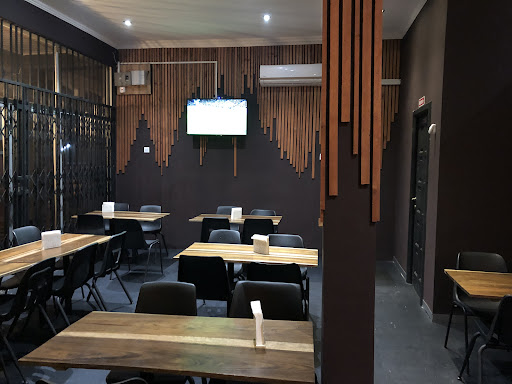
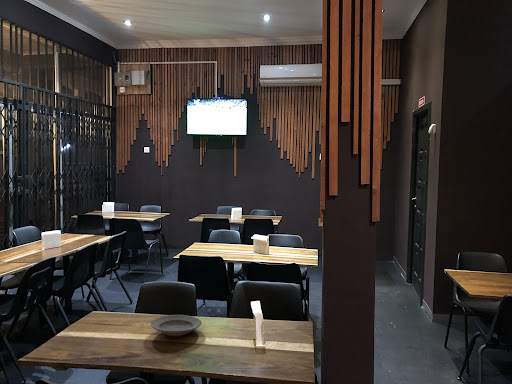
+ plate [150,314,203,337]
